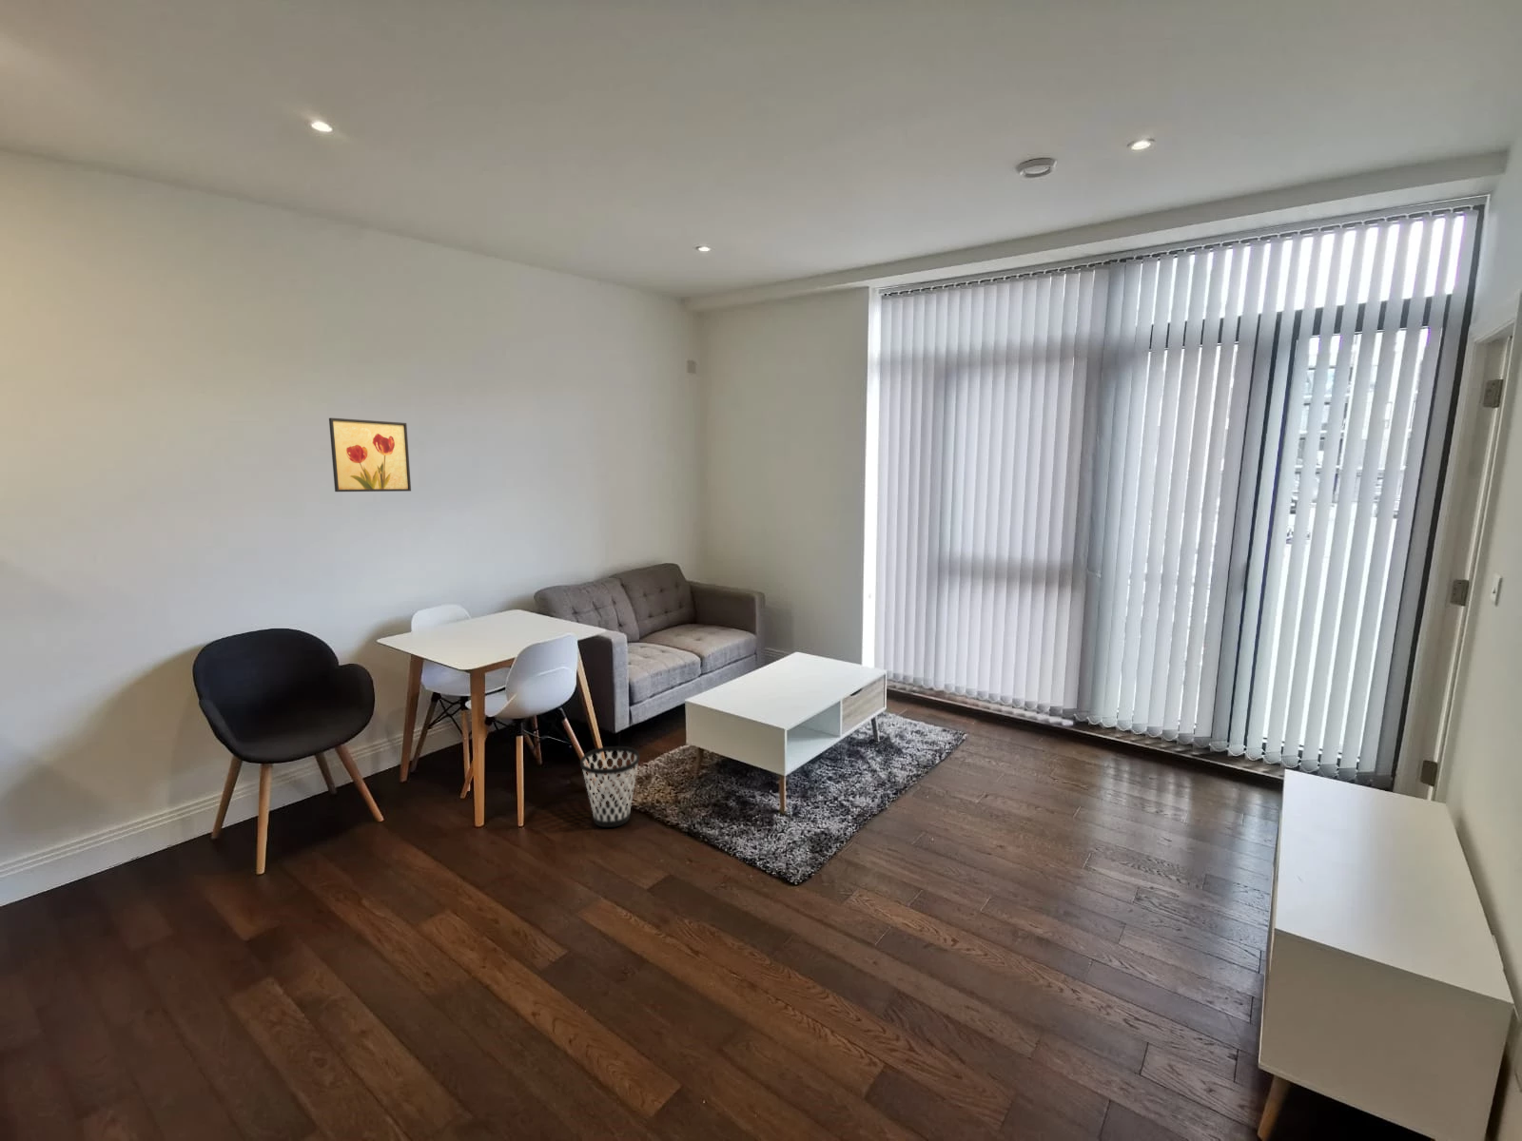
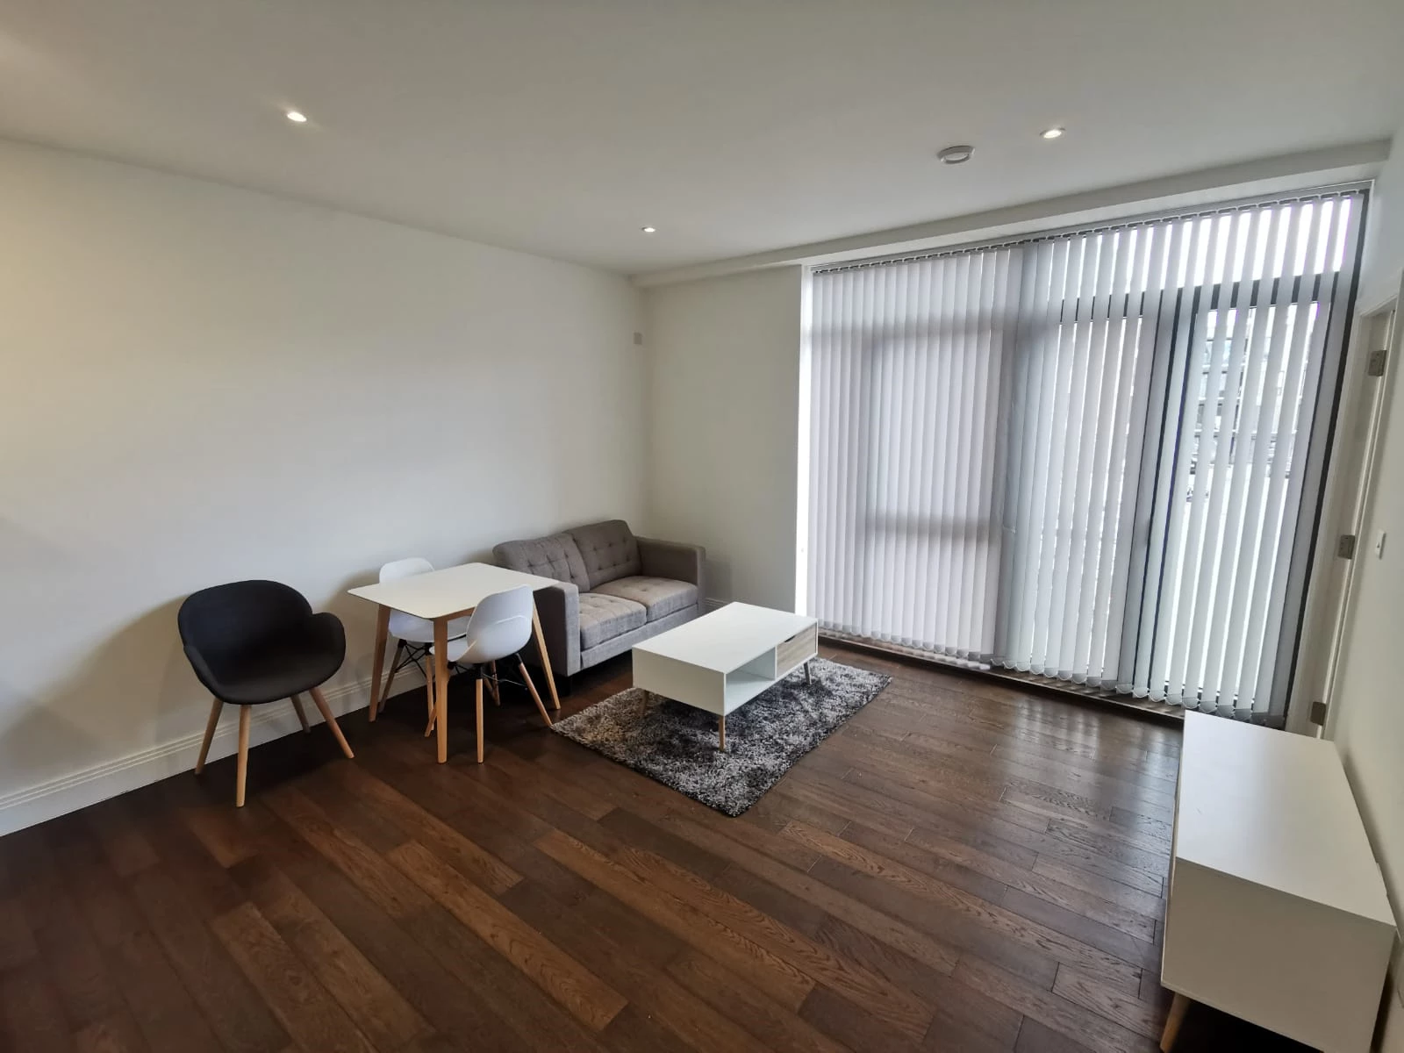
- wall art [328,417,412,493]
- wastebasket [579,745,640,828]
